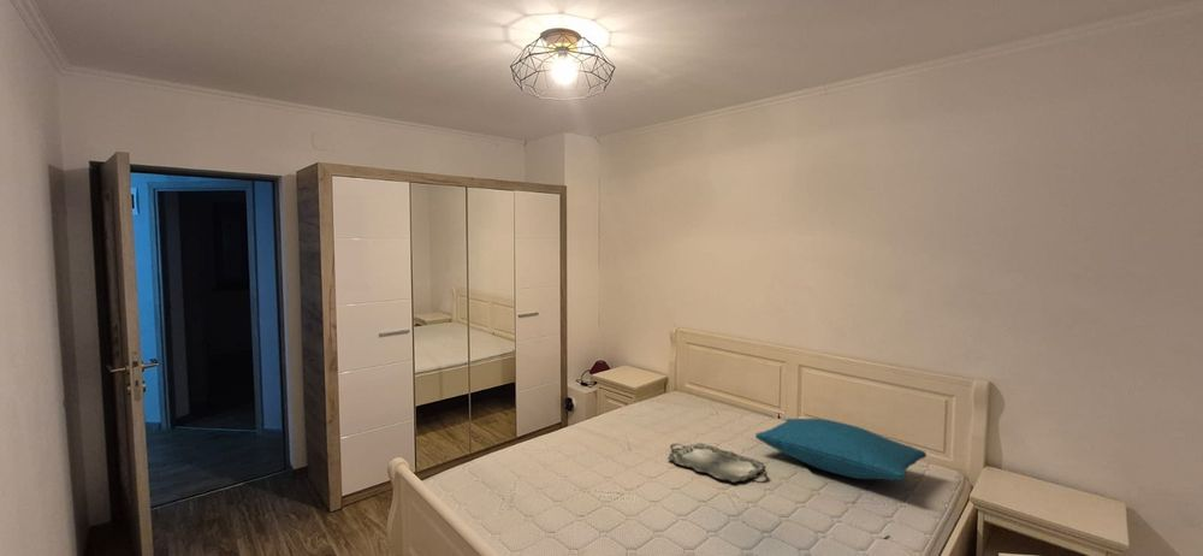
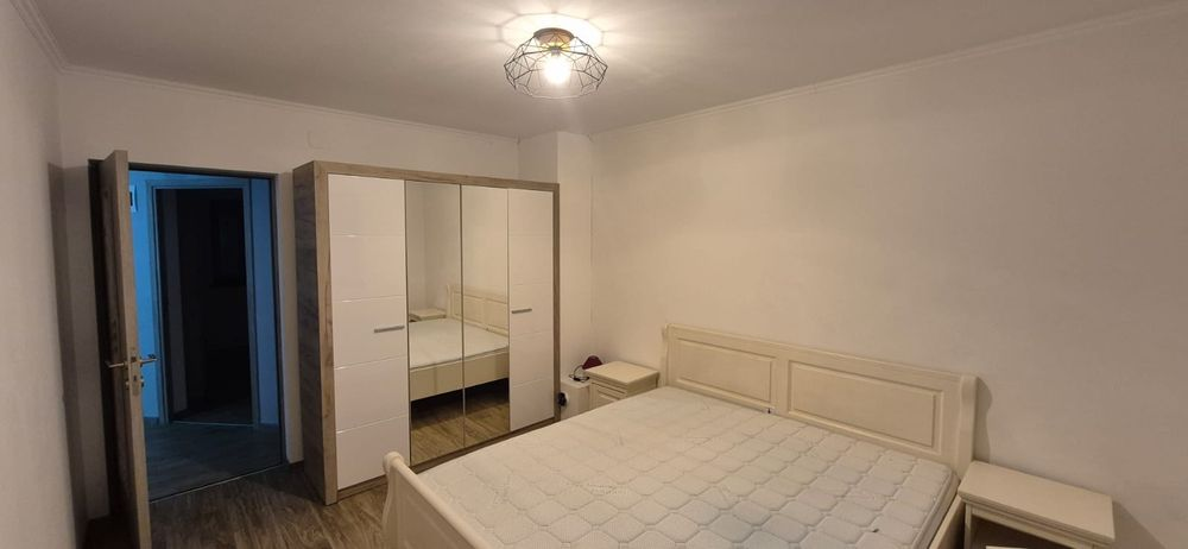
- pillow [754,418,928,481]
- serving tray [666,442,769,484]
